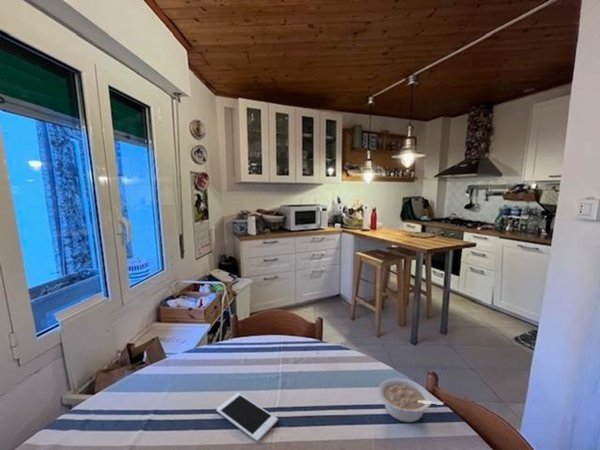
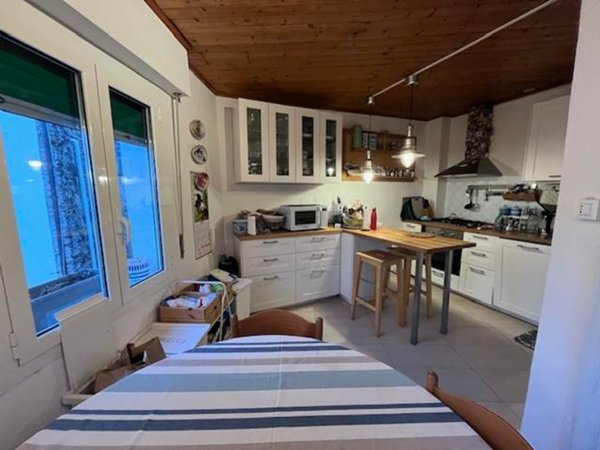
- legume [377,377,444,423]
- cell phone [216,392,279,443]
